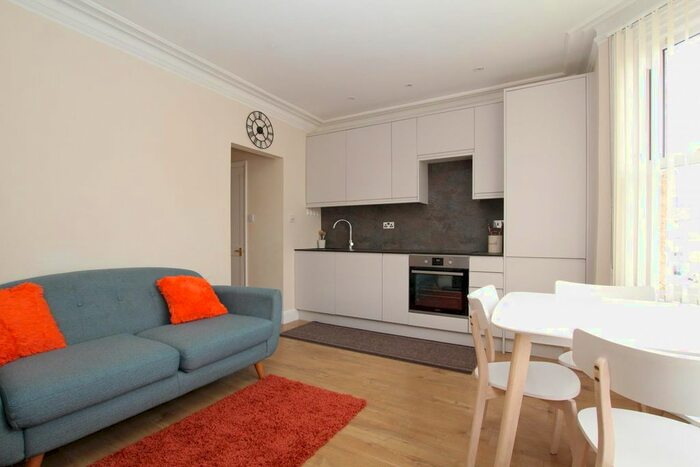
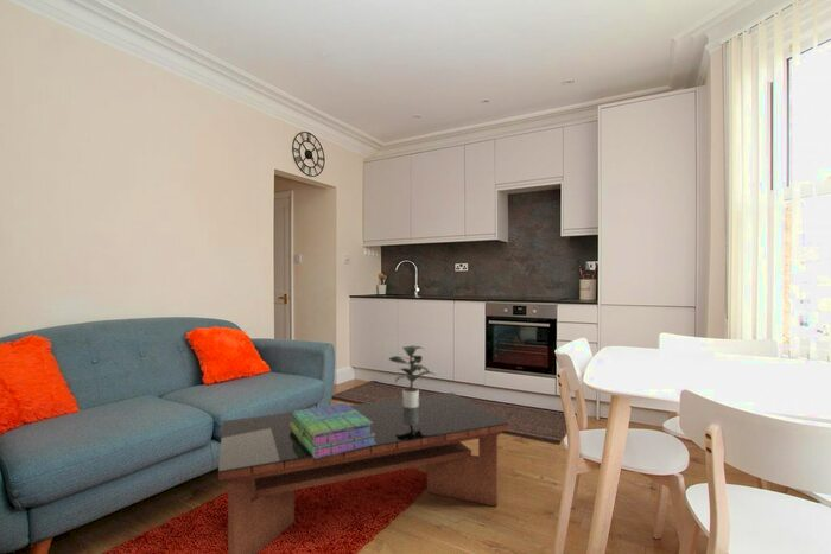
+ coffee table [217,391,510,554]
+ stack of books [290,402,376,458]
+ potted plant [387,344,437,408]
